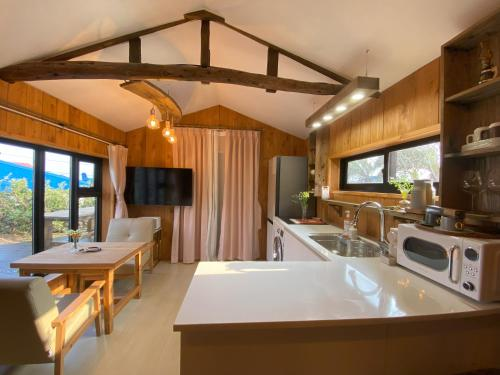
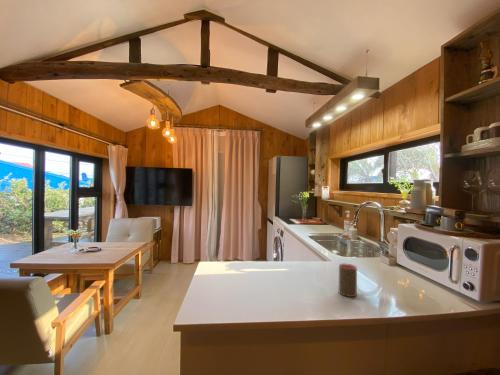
+ cup [338,263,358,298]
